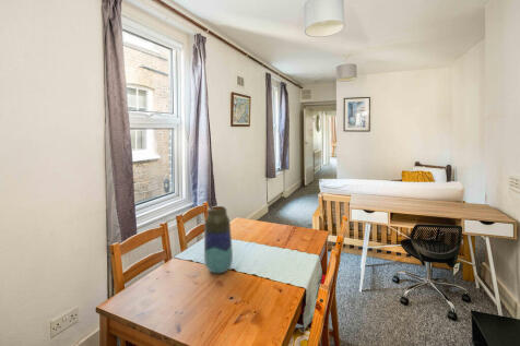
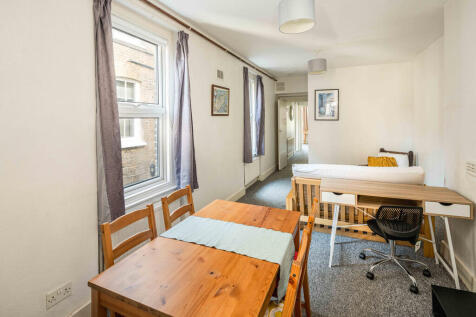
- vase [203,205,234,274]
